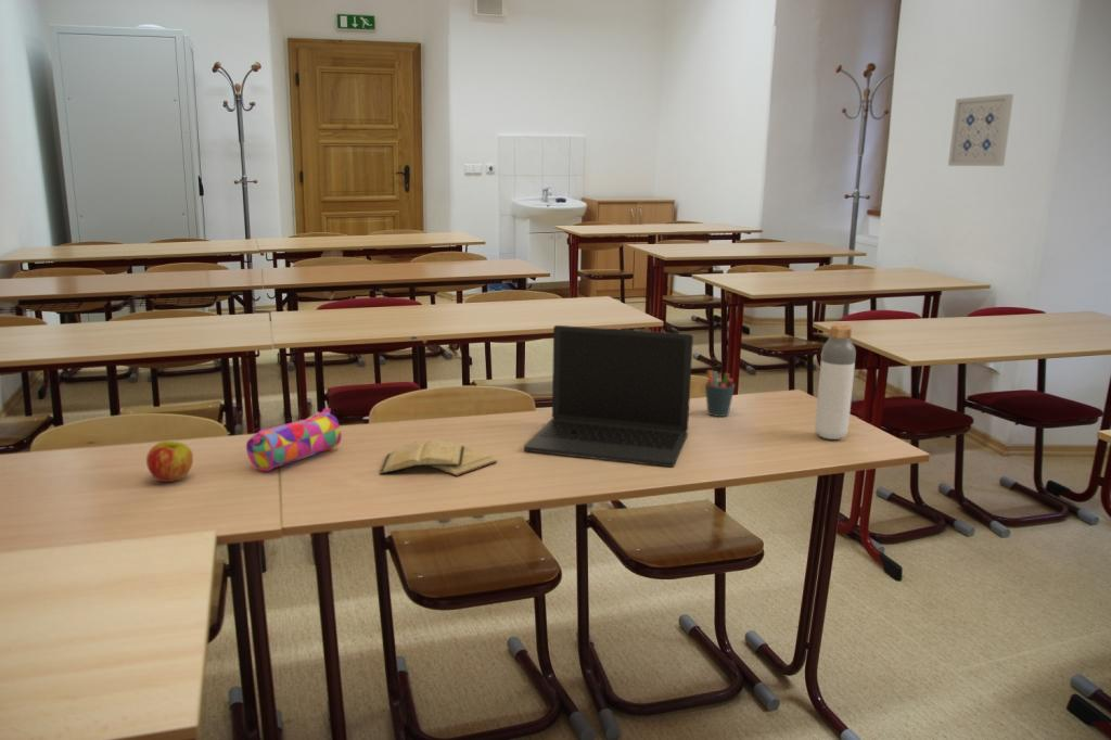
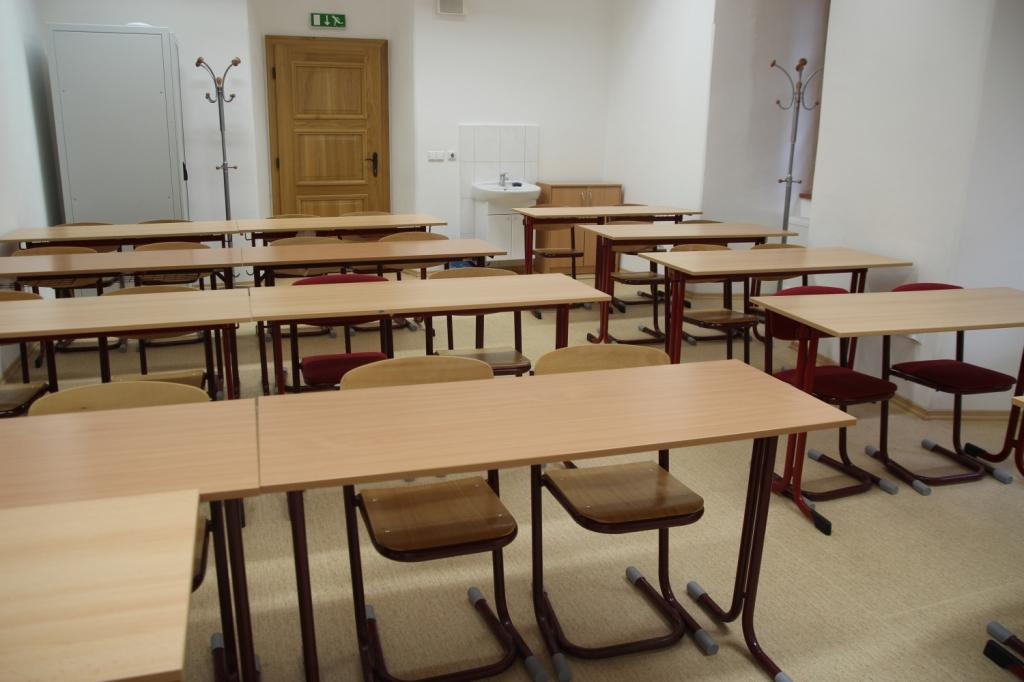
- wall art [947,93,1014,167]
- pen holder [704,369,736,418]
- pencil case [245,408,343,472]
- bottle [814,323,857,441]
- apple [145,439,194,483]
- diary [379,439,499,477]
- laptop [523,324,694,468]
